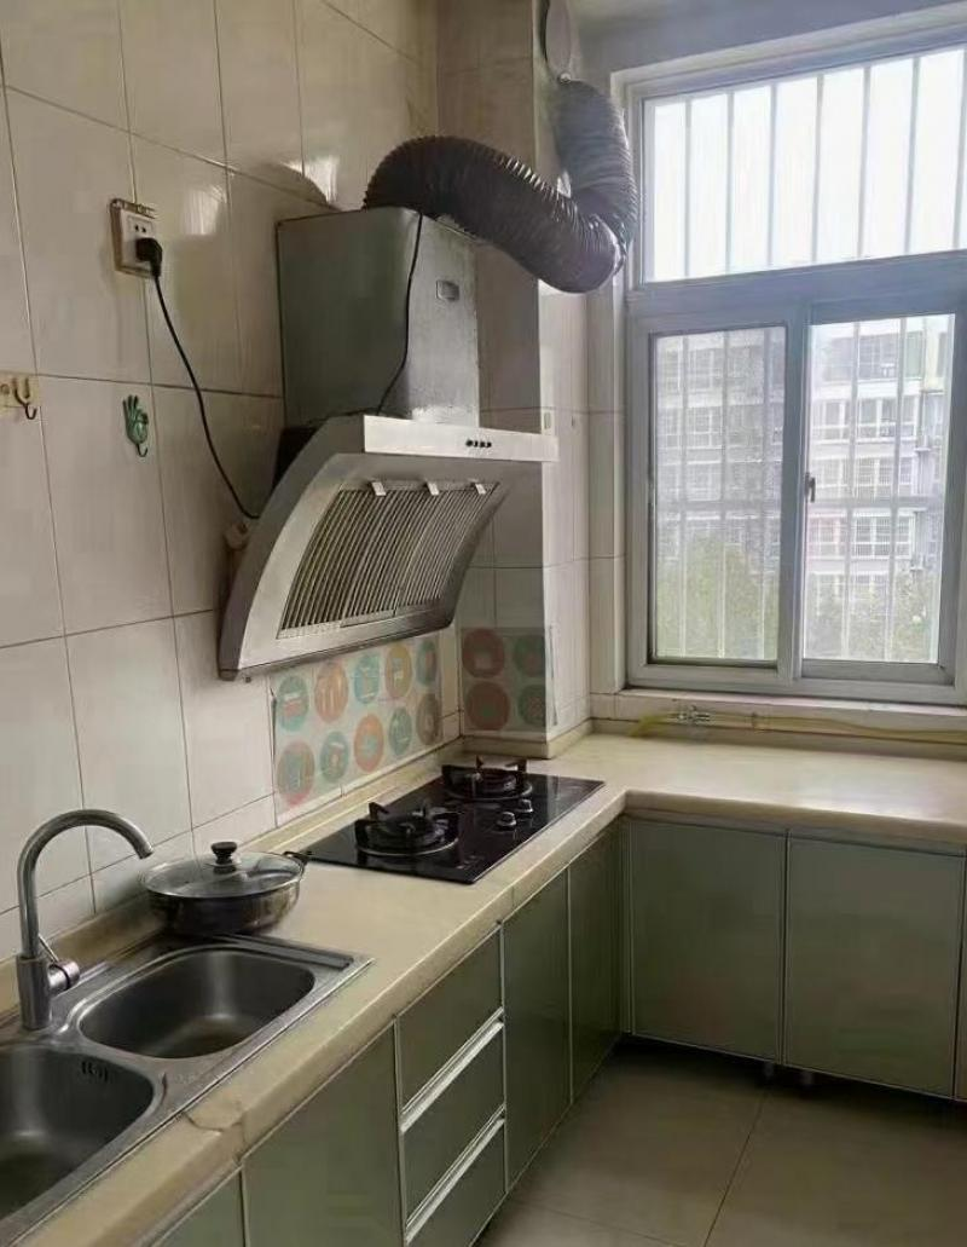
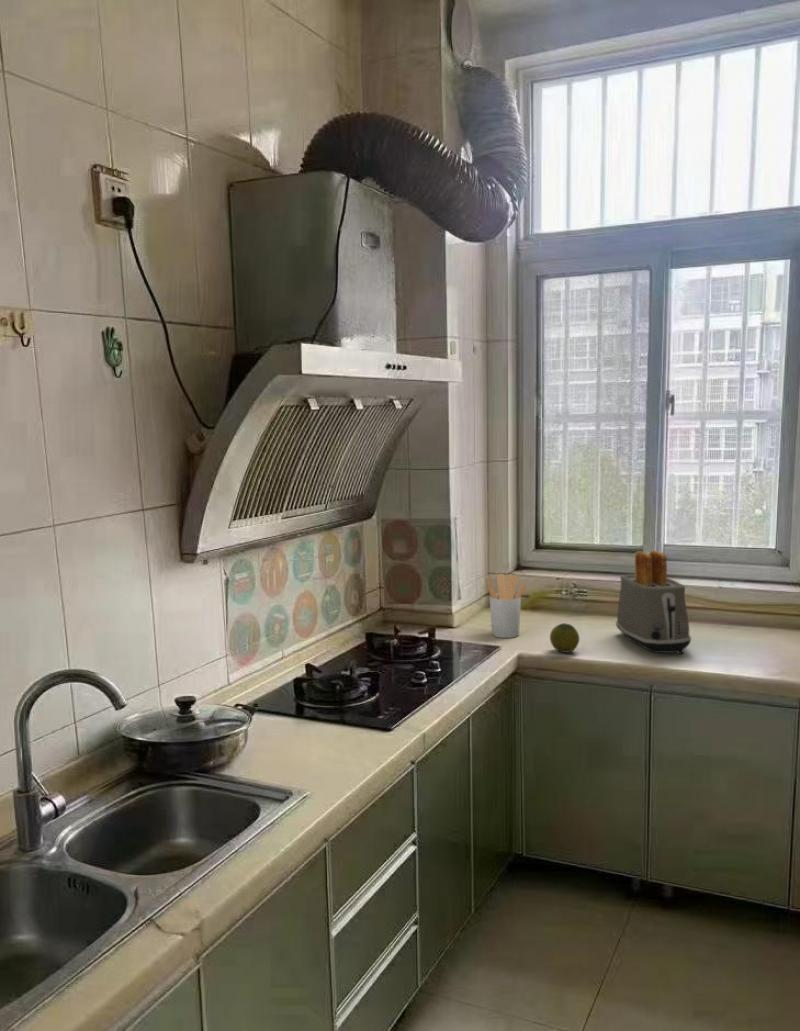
+ toaster [615,550,692,655]
+ fruit [549,622,580,654]
+ utensil holder [484,573,528,639]
